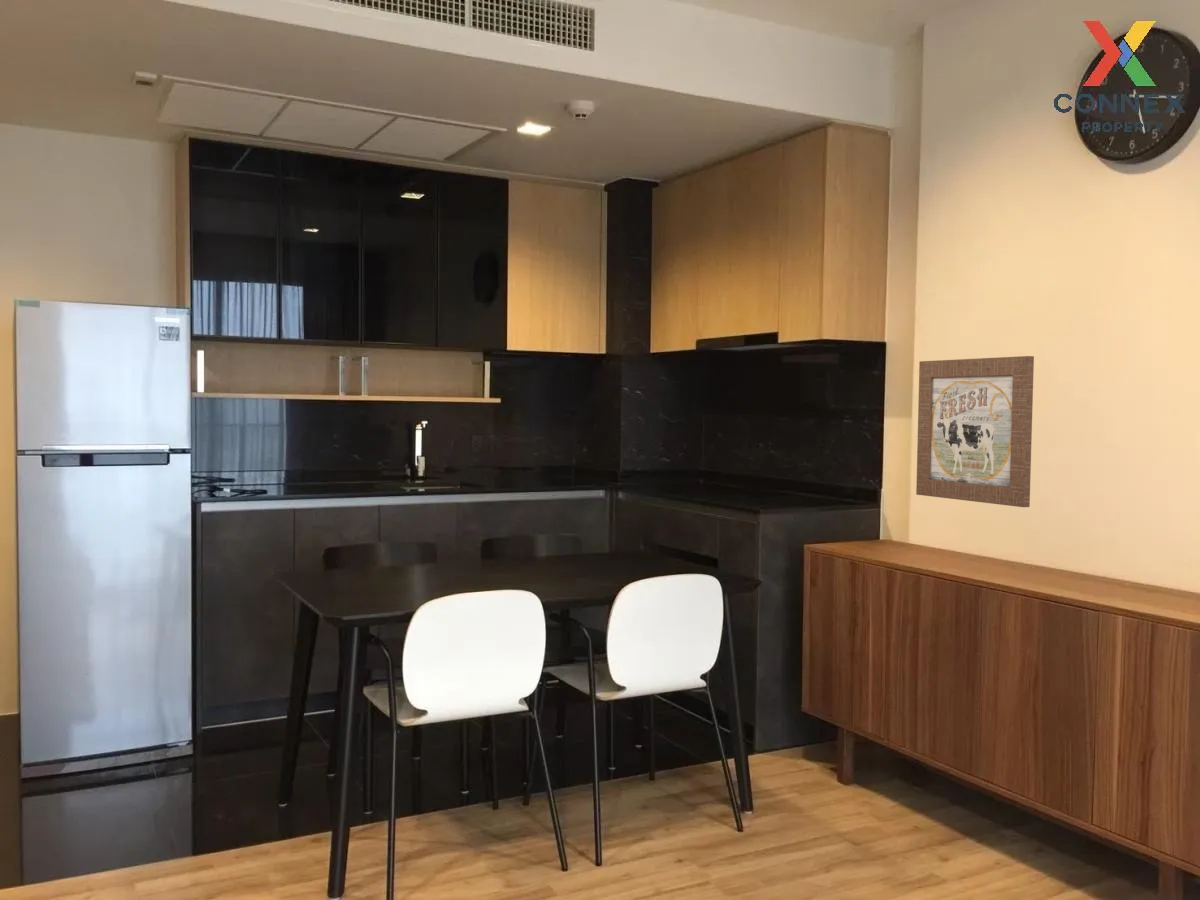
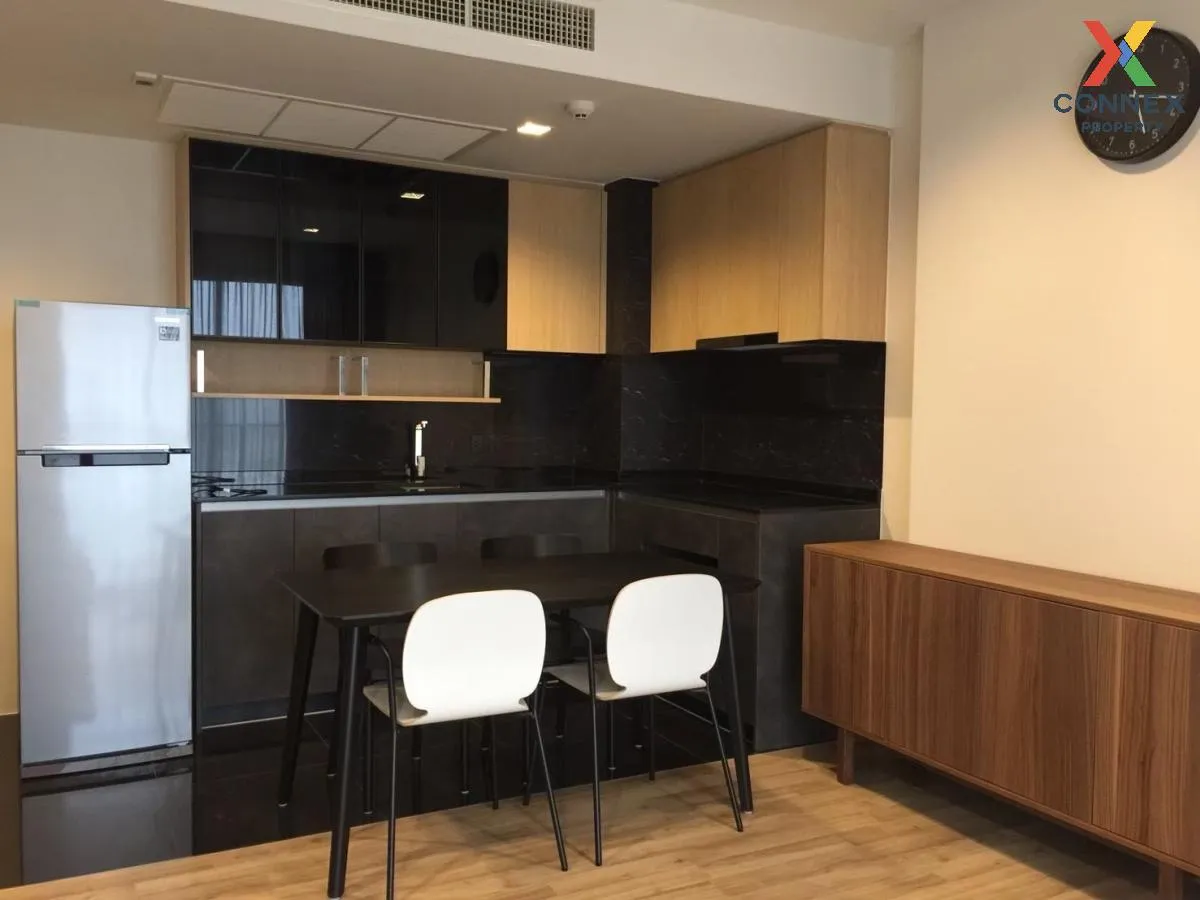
- wall art [915,355,1035,508]
